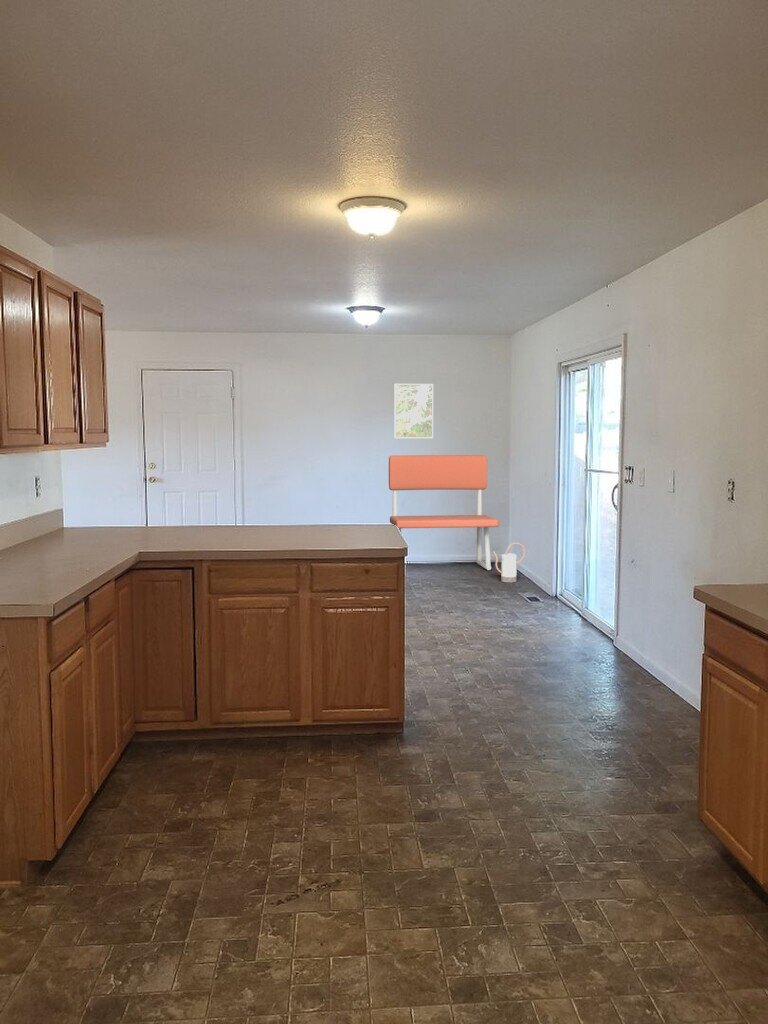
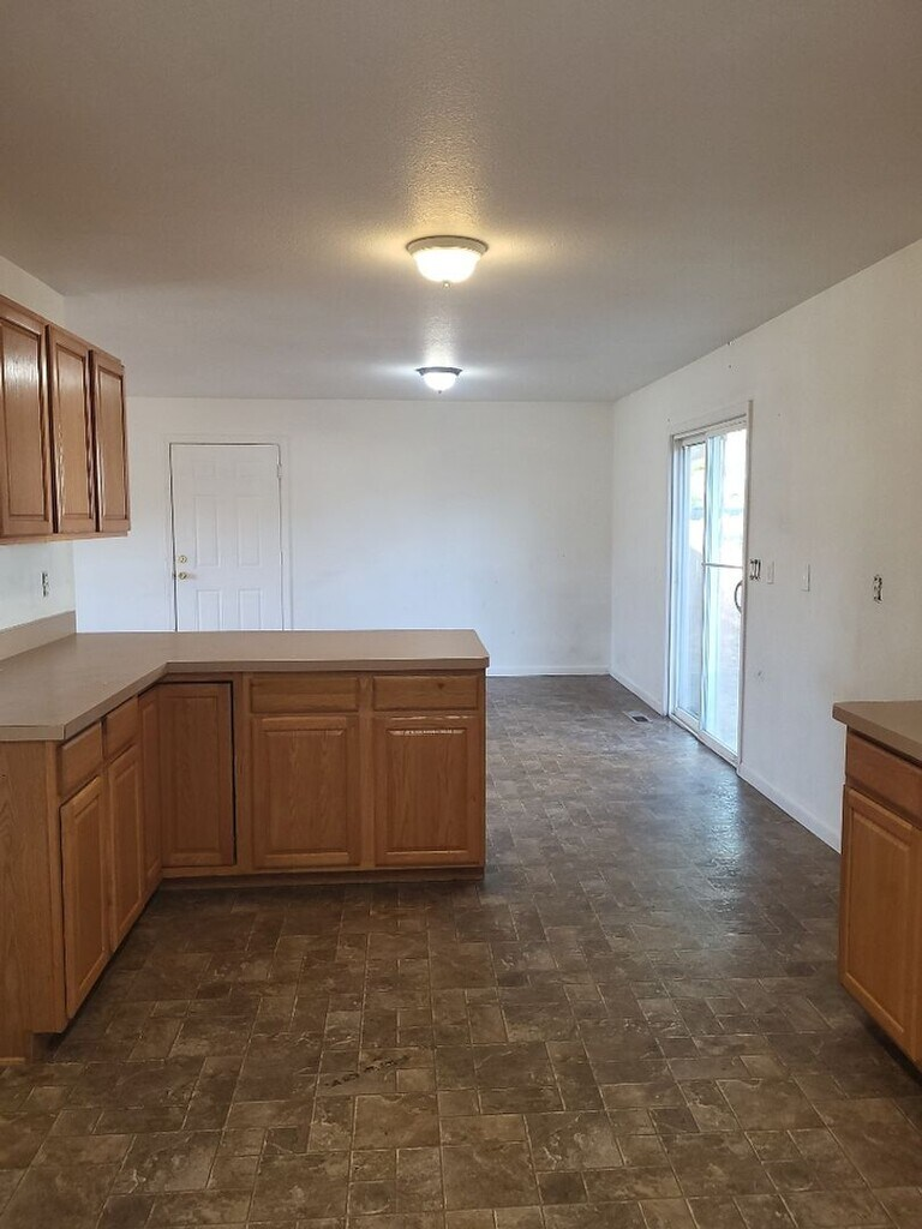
- watering can [491,542,526,583]
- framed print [394,383,434,439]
- bench [388,454,500,571]
